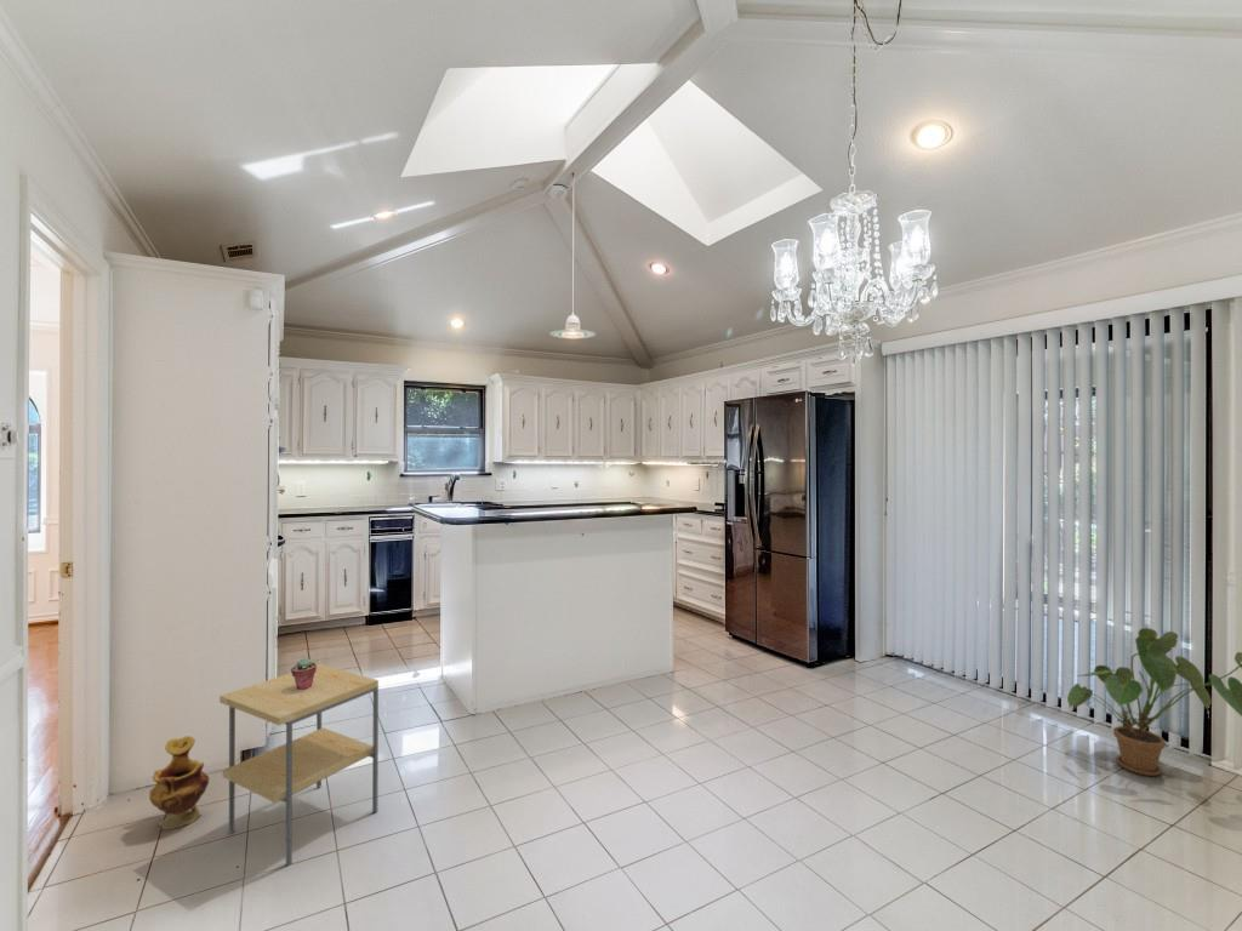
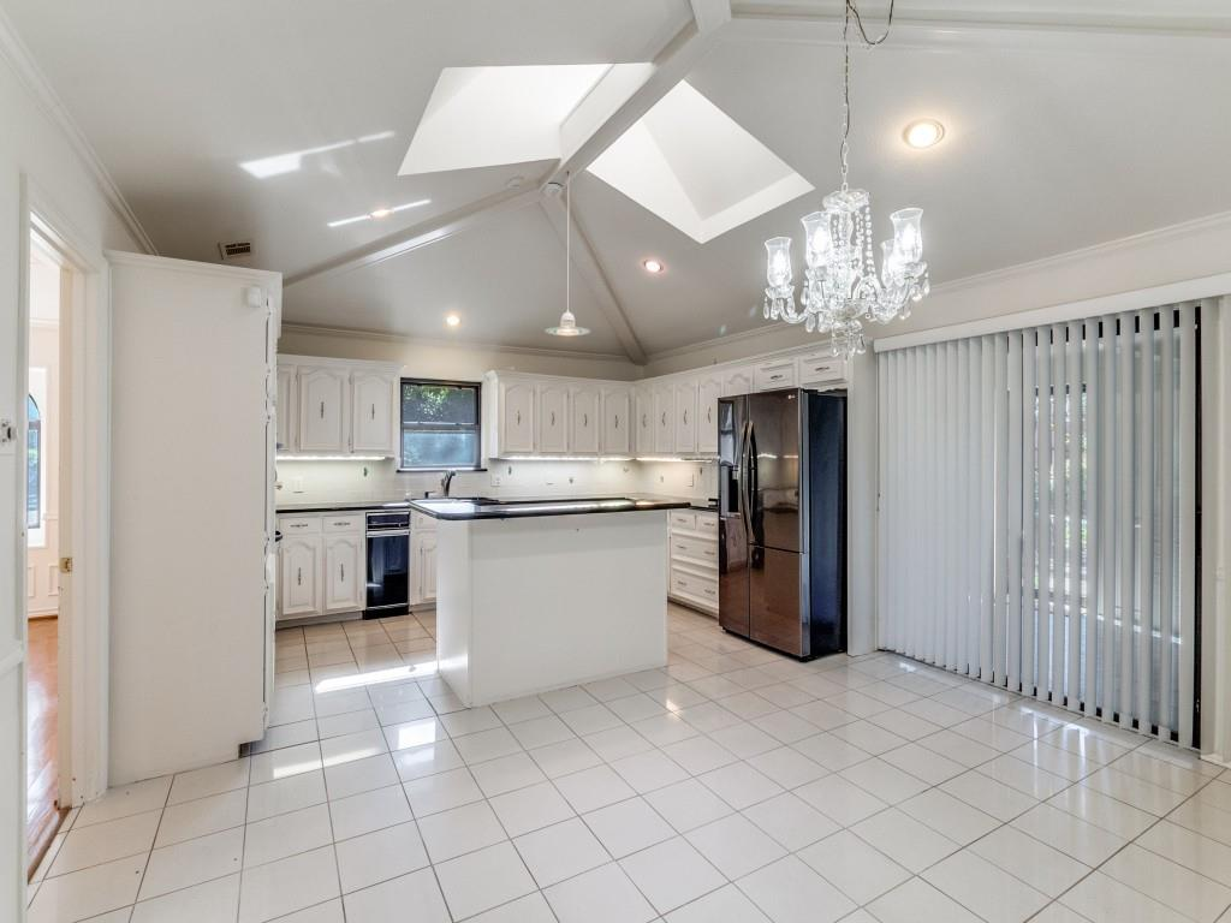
- house plant [1066,627,1242,777]
- potted succulent [290,657,318,690]
- side table [218,663,380,868]
- vase [148,735,211,832]
